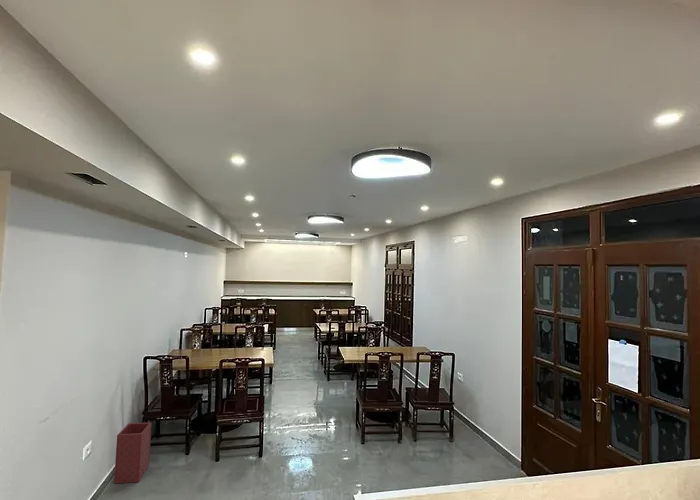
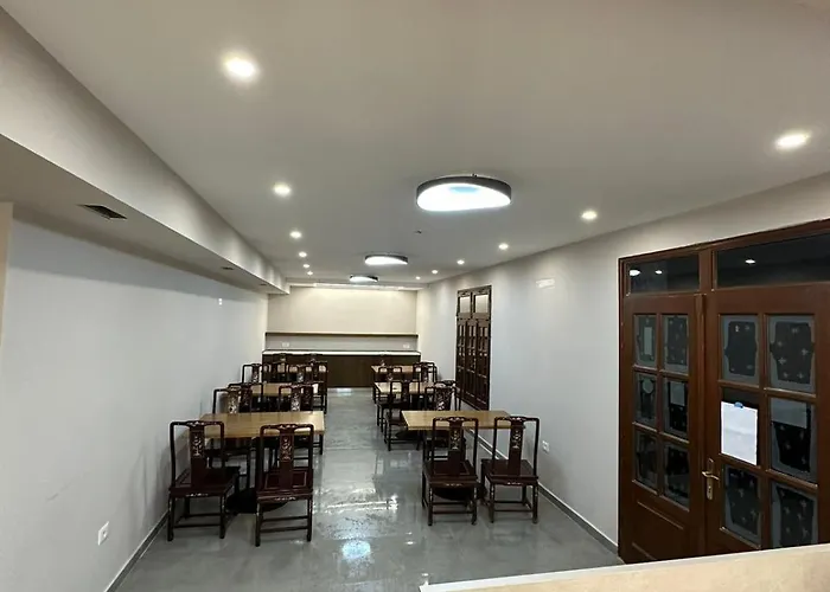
- trash bin [113,421,153,484]
